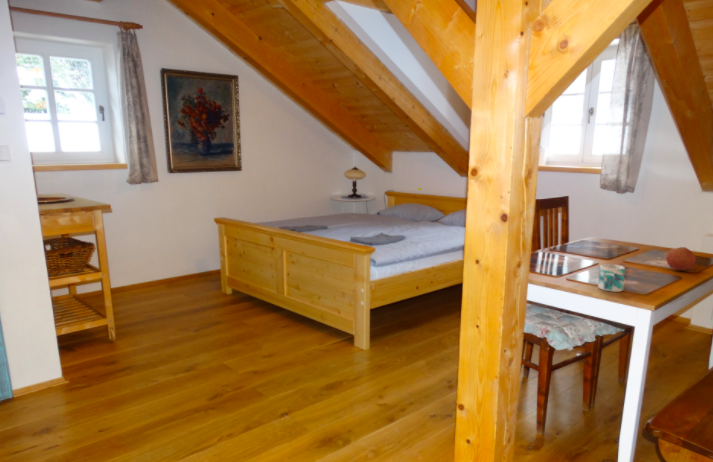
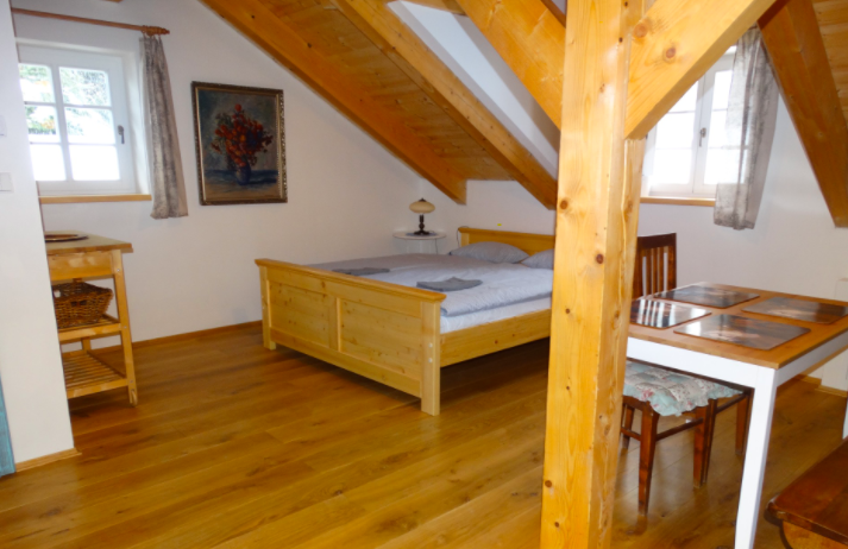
- fruit [665,246,697,271]
- mug [597,263,626,293]
